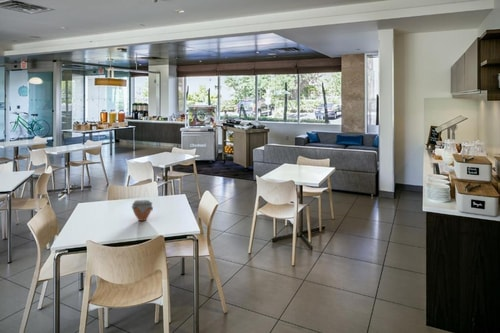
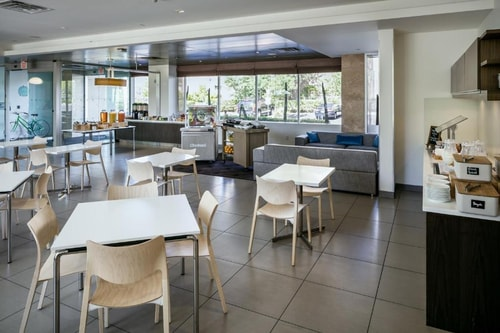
- jar [131,199,154,222]
